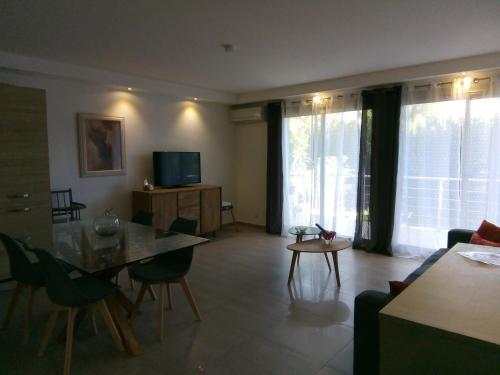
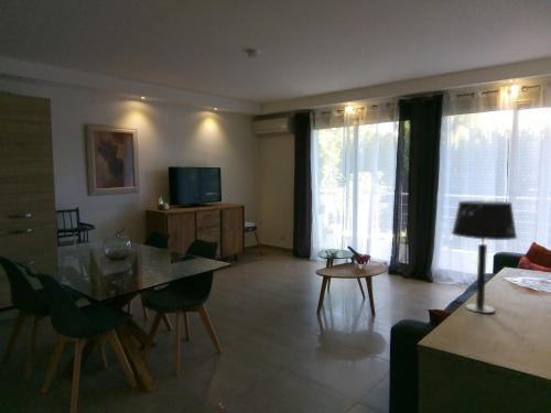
+ table lamp [451,199,518,314]
